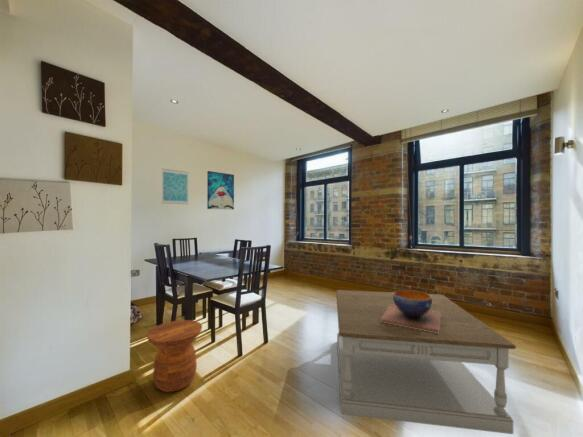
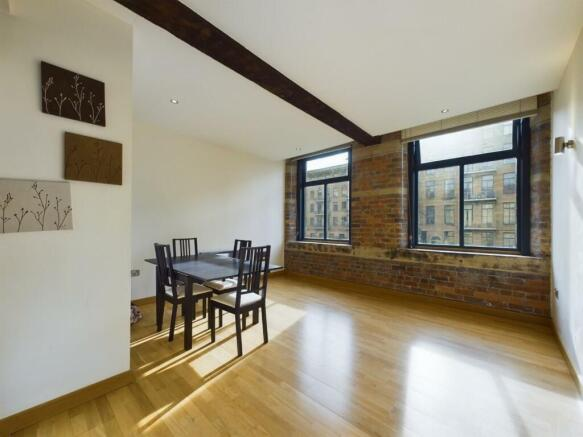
- decorative bowl [381,289,440,334]
- wall art [206,170,235,211]
- wall art [161,168,190,205]
- coffee table [335,289,517,435]
- side table [146,319,203,393]
